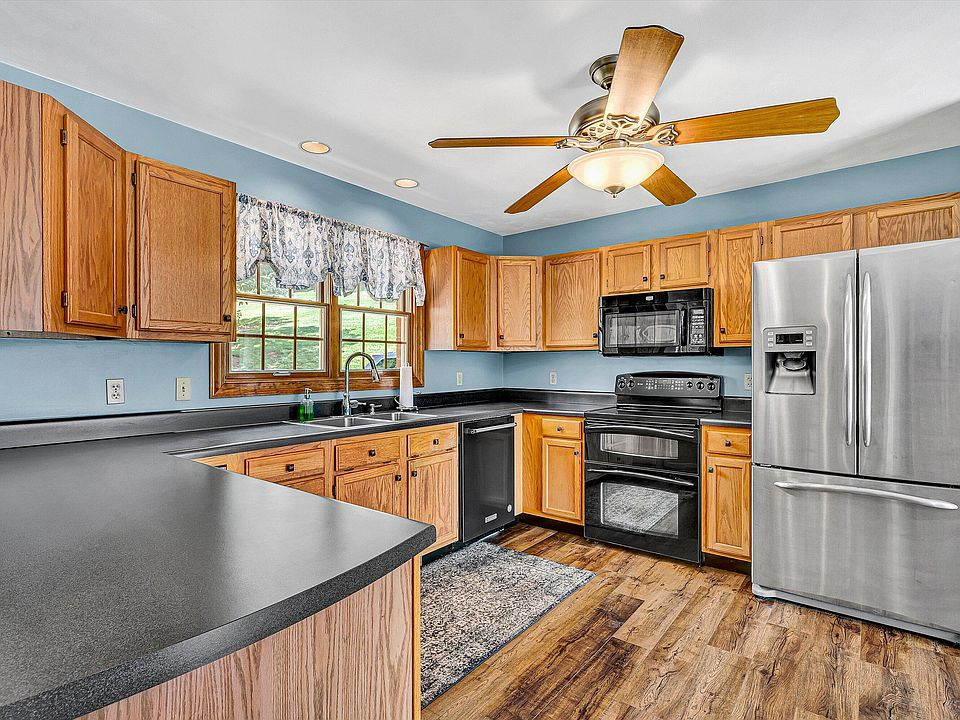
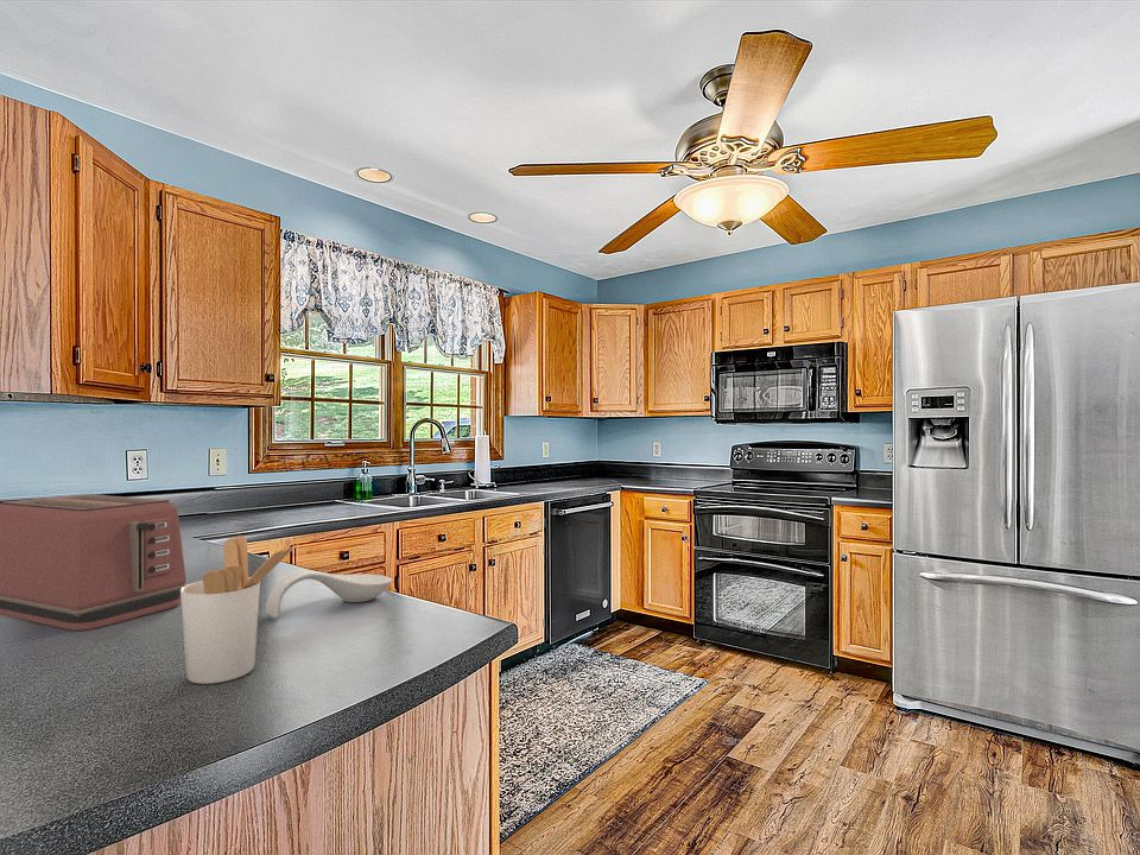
+ spoon rest [265,570,393,619]
+ utensil holder [180,534,300,685]
+ toaster [0,493,188,632]
